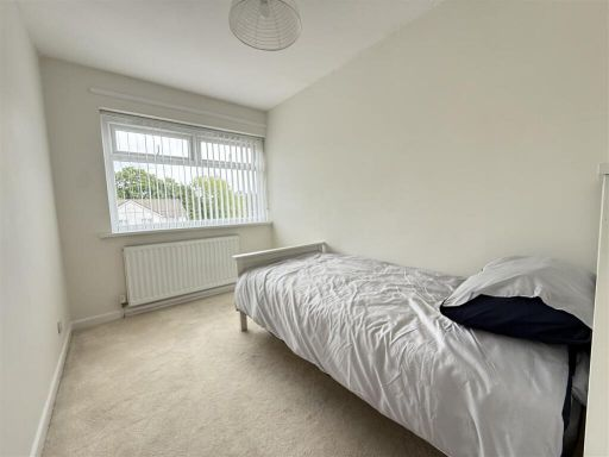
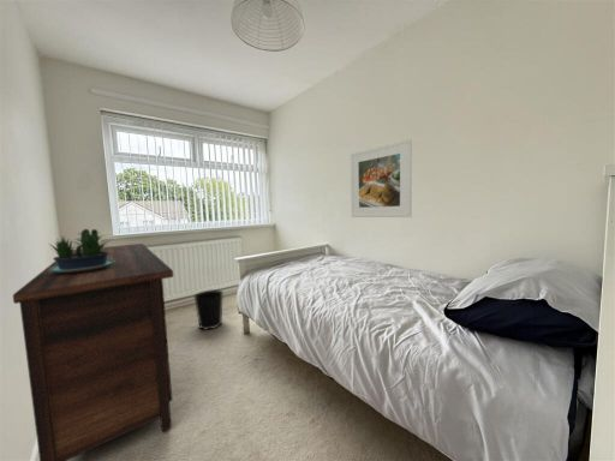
+ wastebasket [192,288,225,331]
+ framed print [350,138,413,218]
+ potted plant [46,228,115,273]
+ dresser [12,243,174,461]
